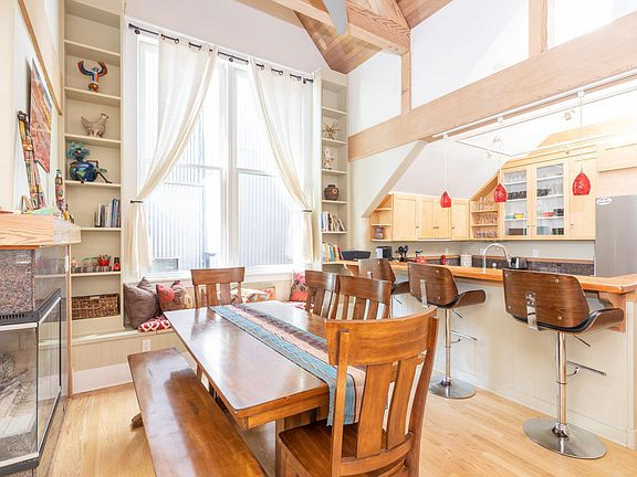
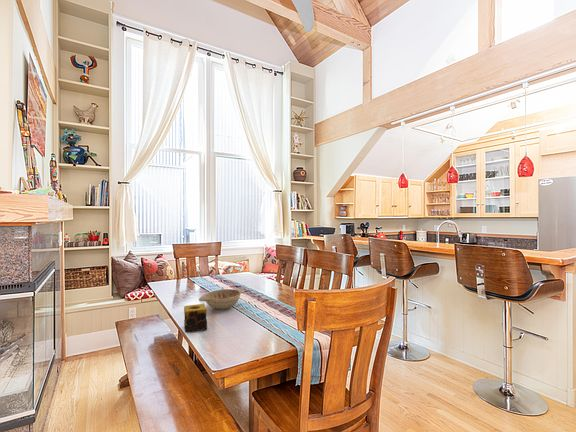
+ decorative bowl [198,288,244,311]
+ candle [183,303,208,333]
